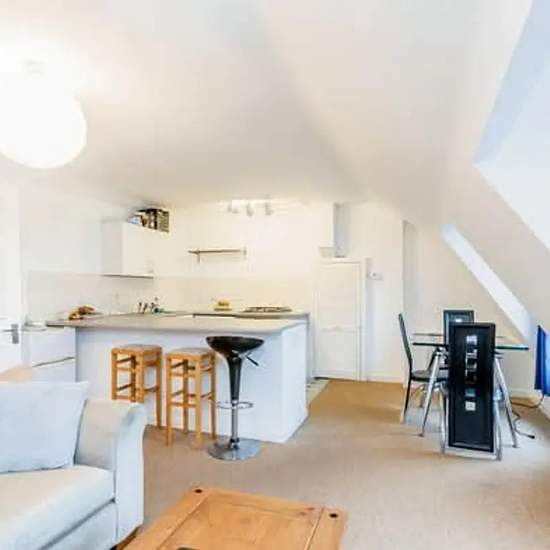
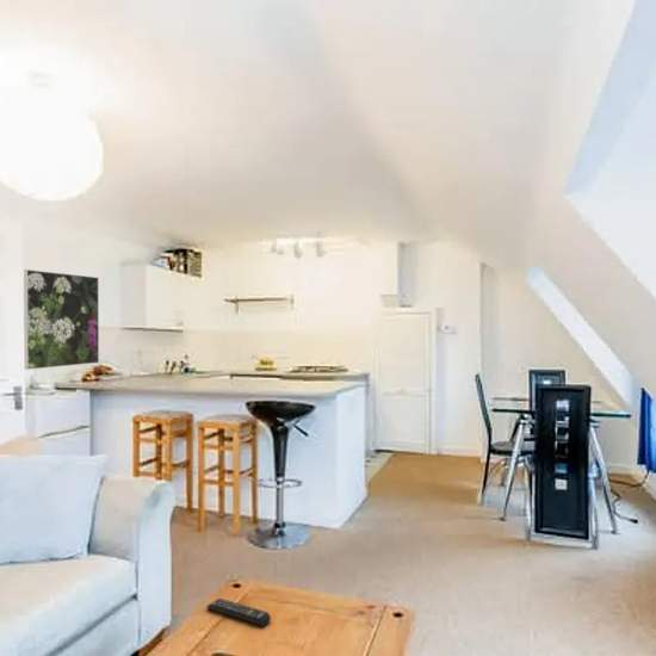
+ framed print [23,268,100,371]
+ remote control [205,596,272,627]
